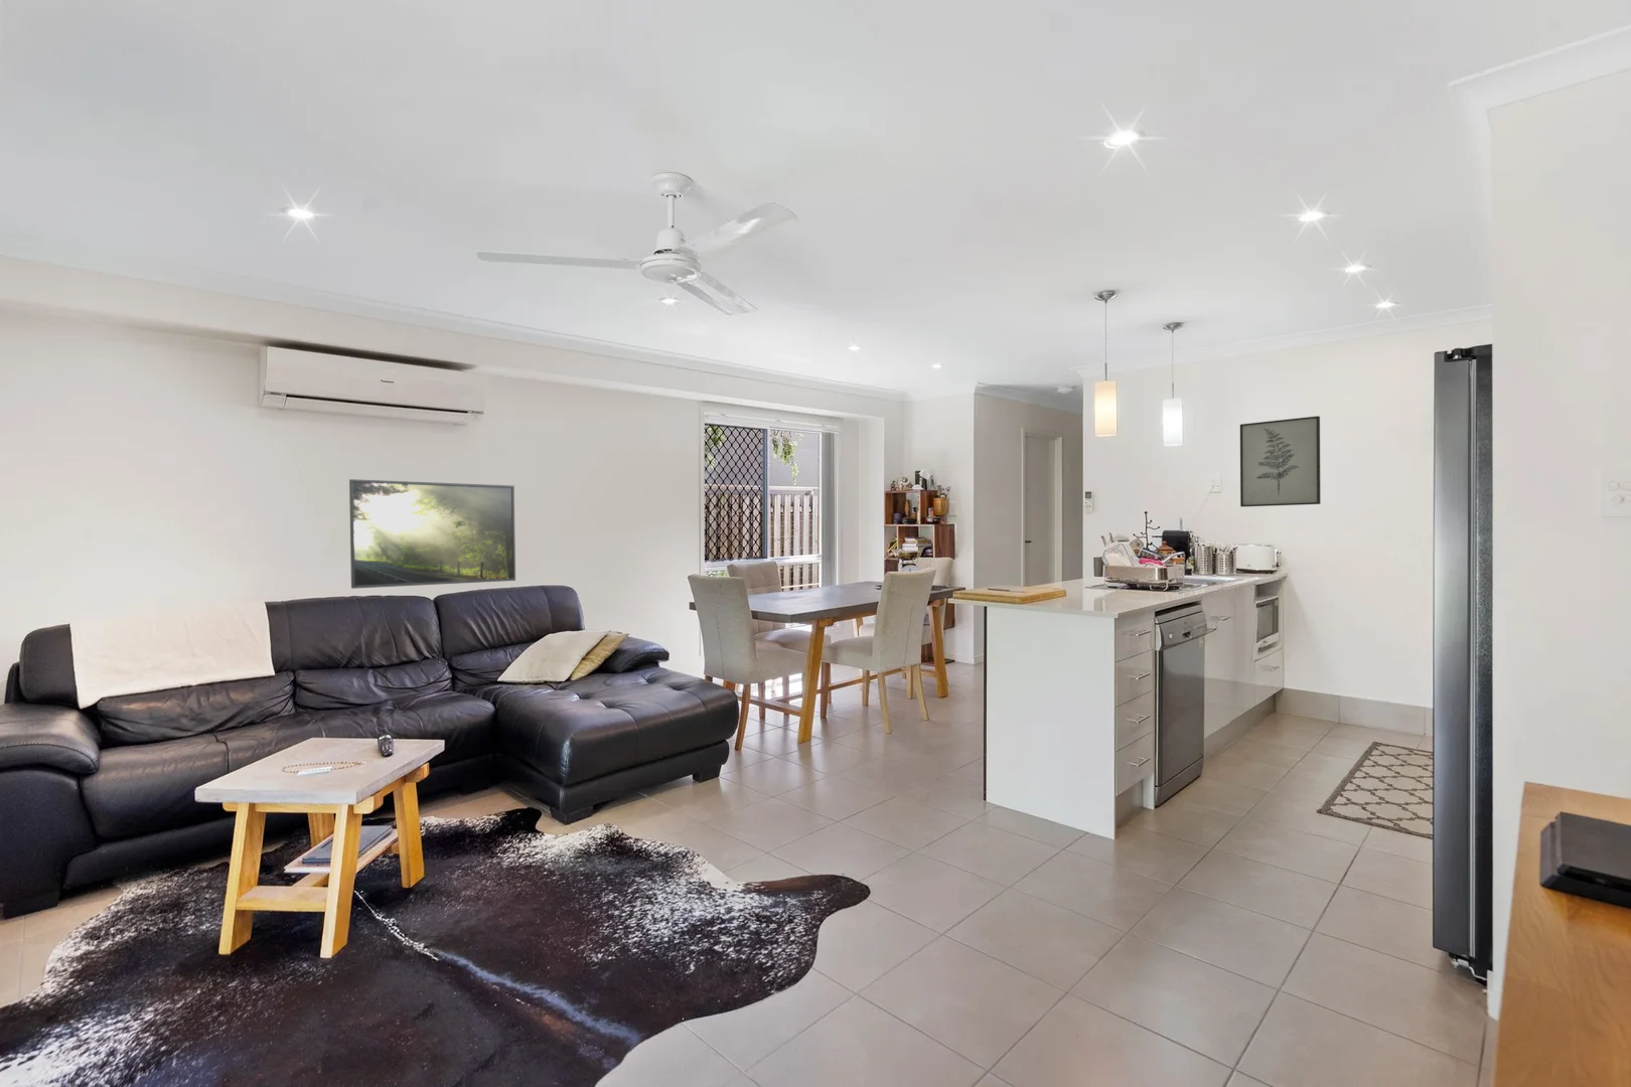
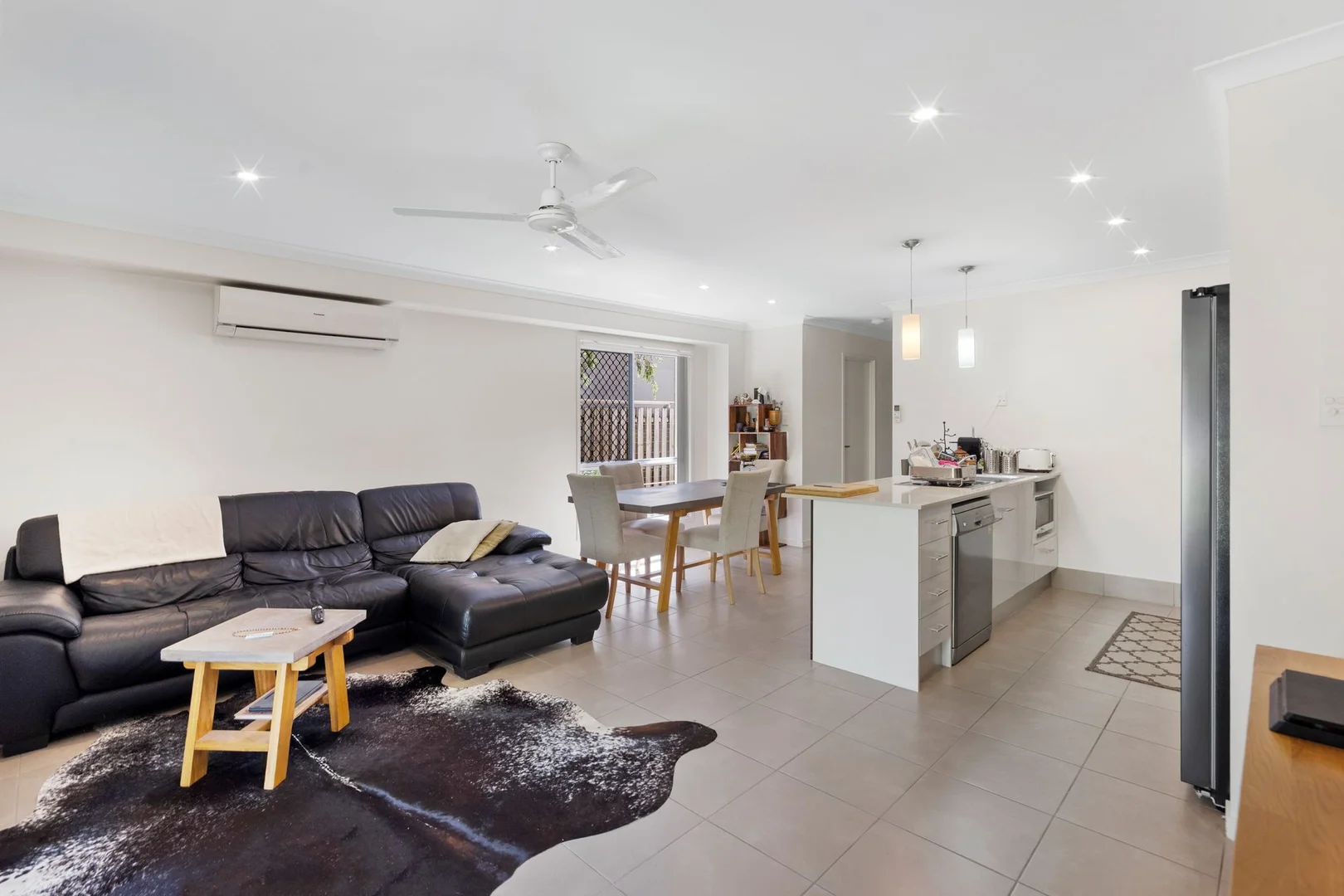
- wall art [1239,415,1322,507]
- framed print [348,478,517,590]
